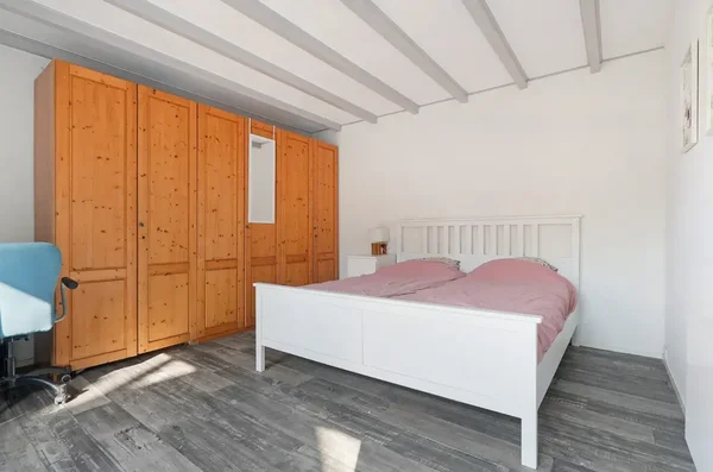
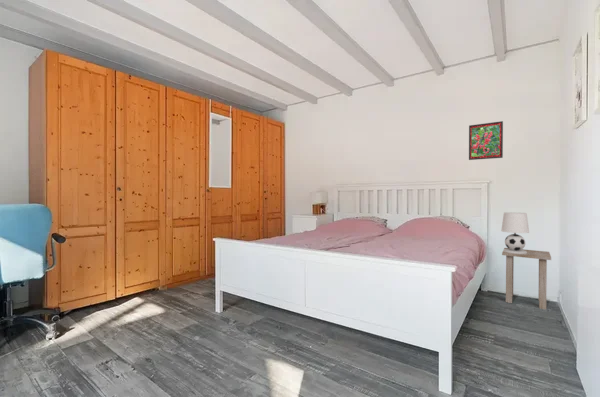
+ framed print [468,120,504,161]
+ side table [501,247,552,310]
+ table lamp [500,211,530,254]
